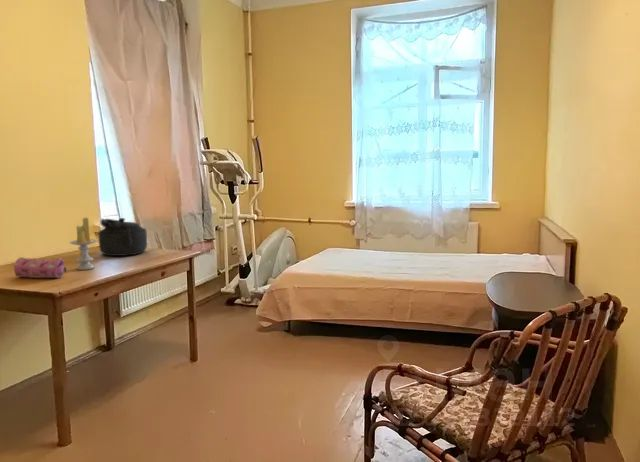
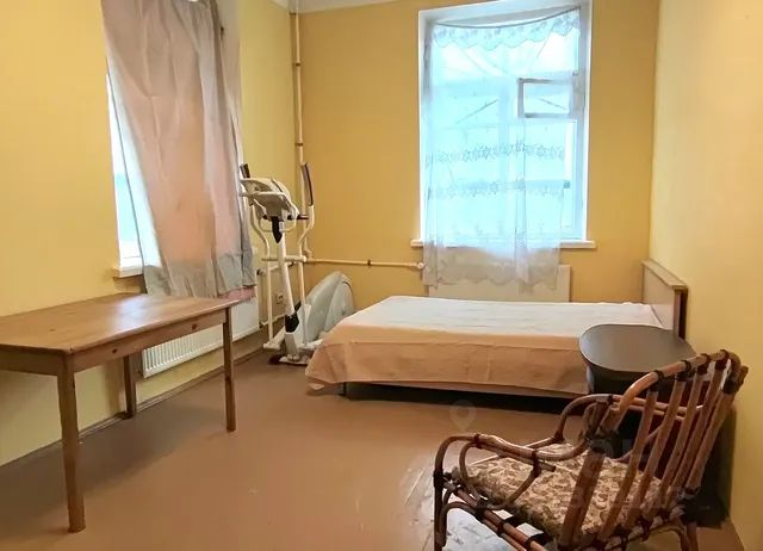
- pencil case [13,256,67,279]
- candle [68,216,99,271]
- kettle [98,217,148,257]
